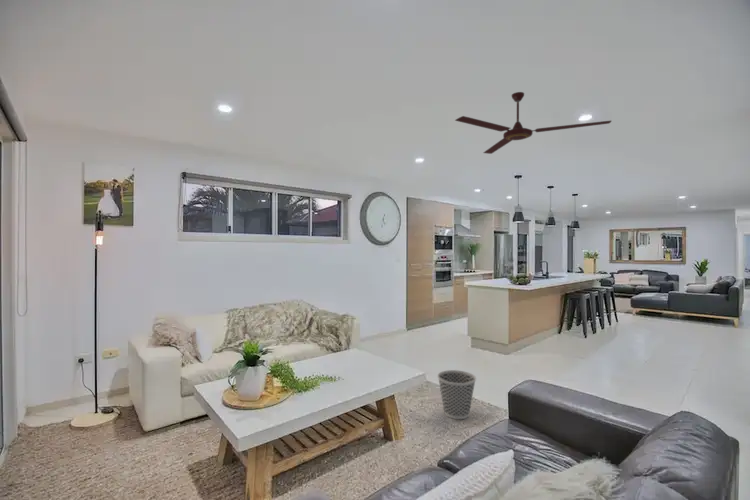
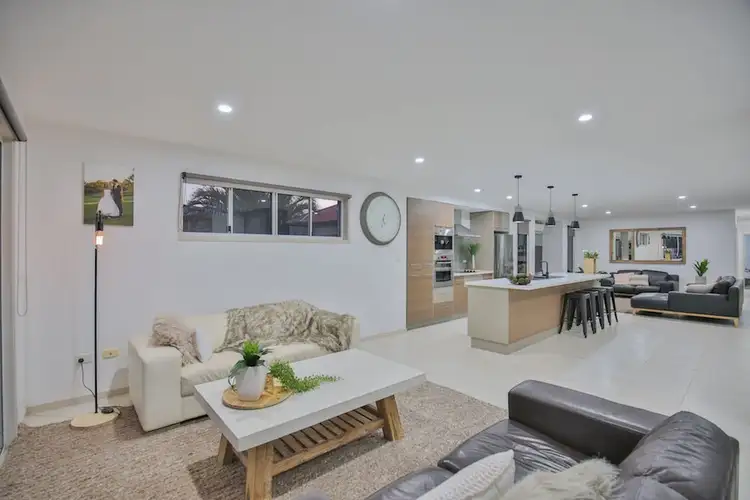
- wastebasket [437,369,477,420]
- ceiling fan [454,91,612,155]
